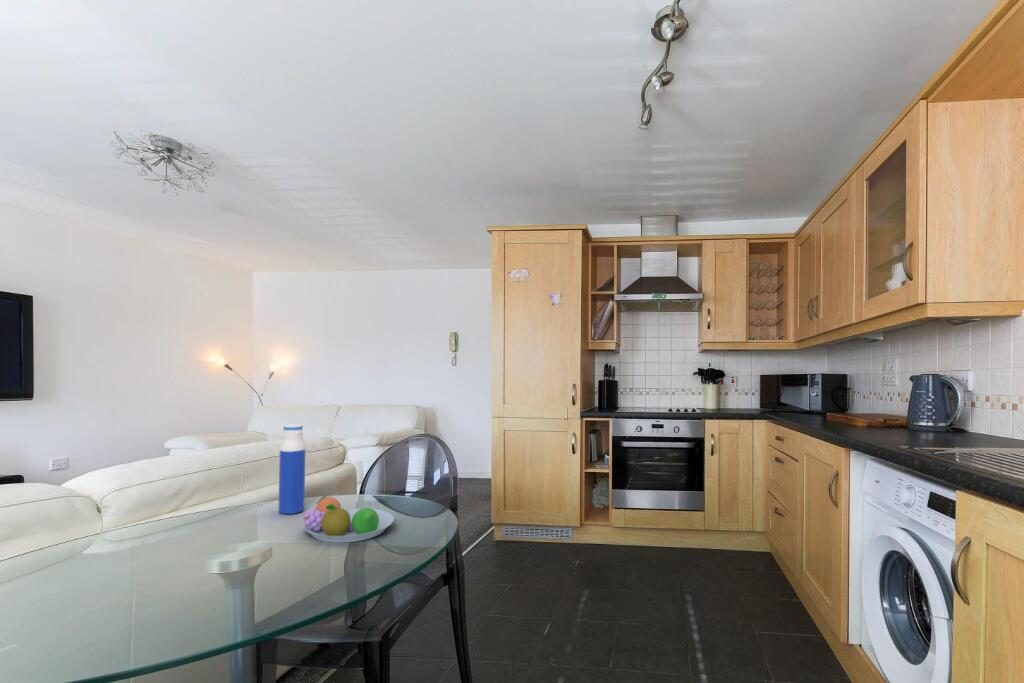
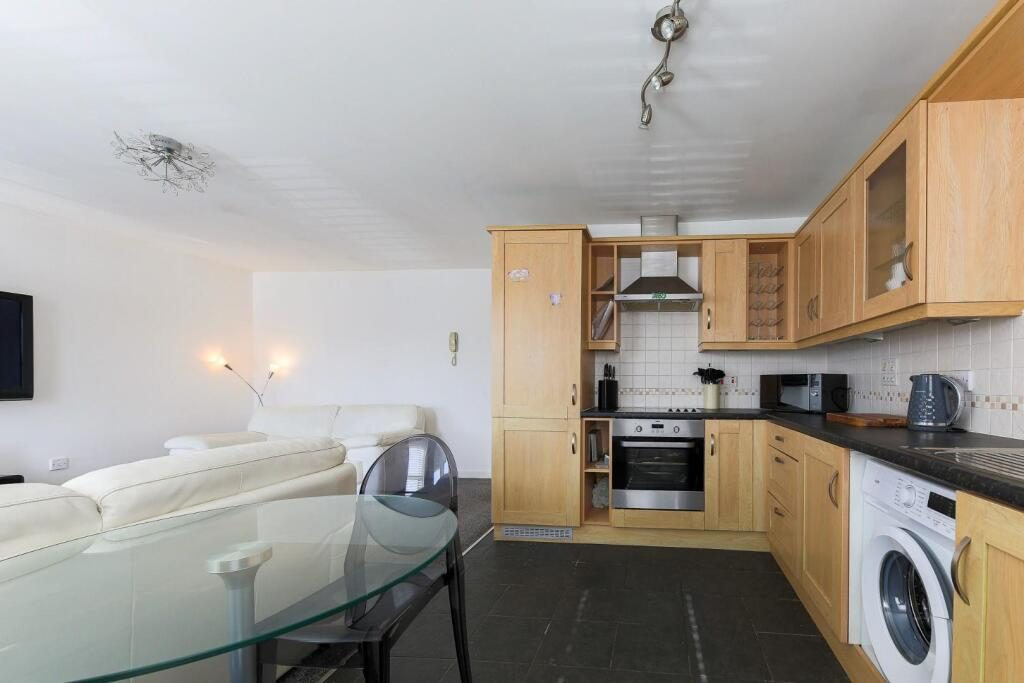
- water bottle [277,424,306,515]
- fruit bowl [302,495,395,544]
